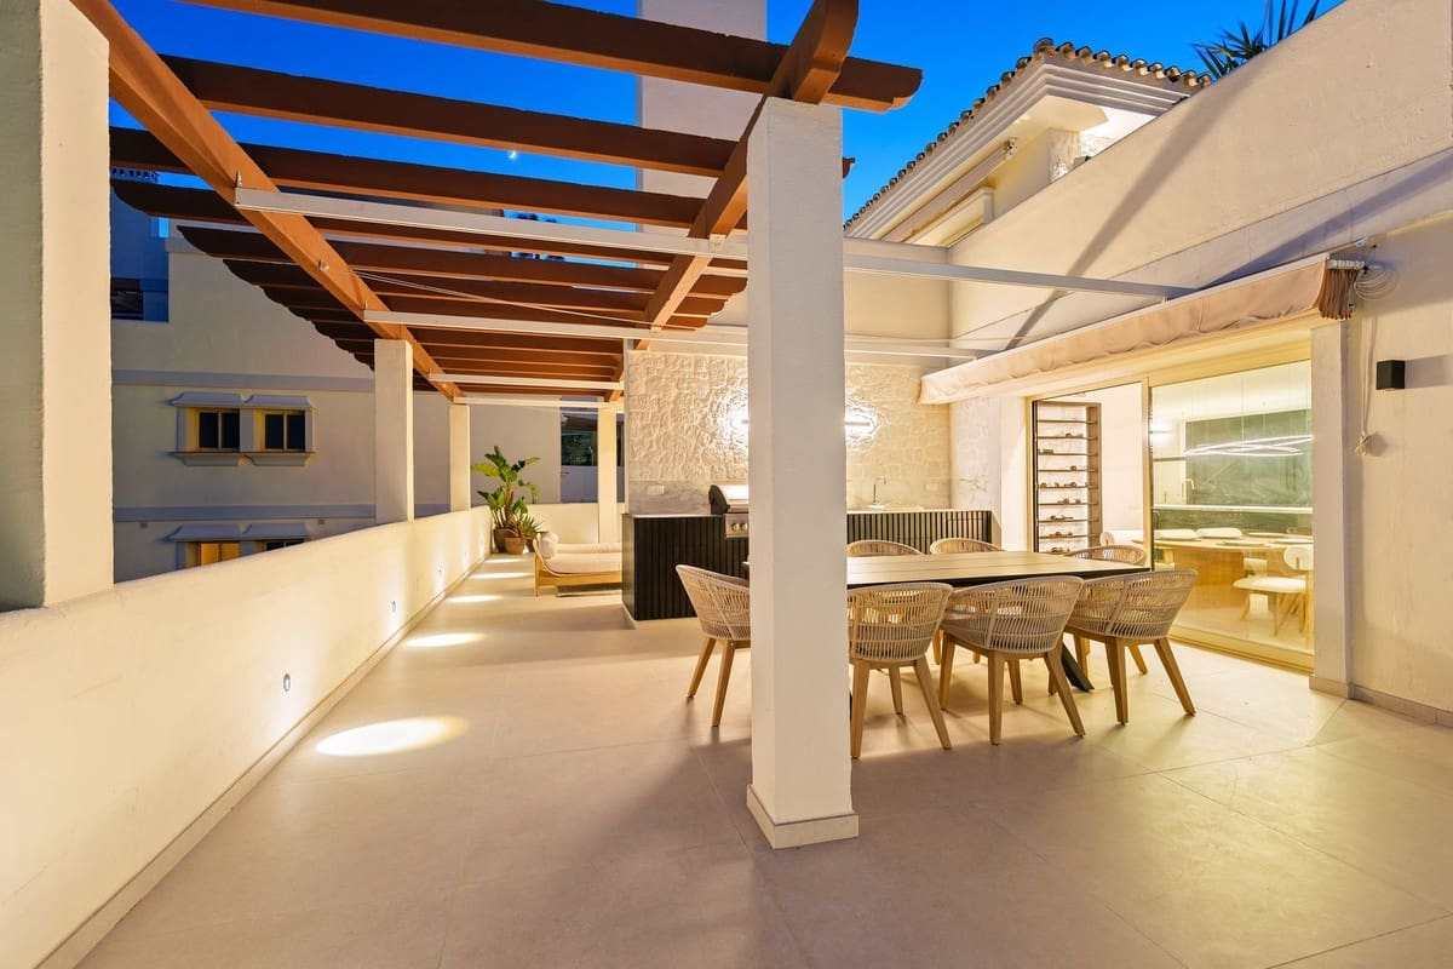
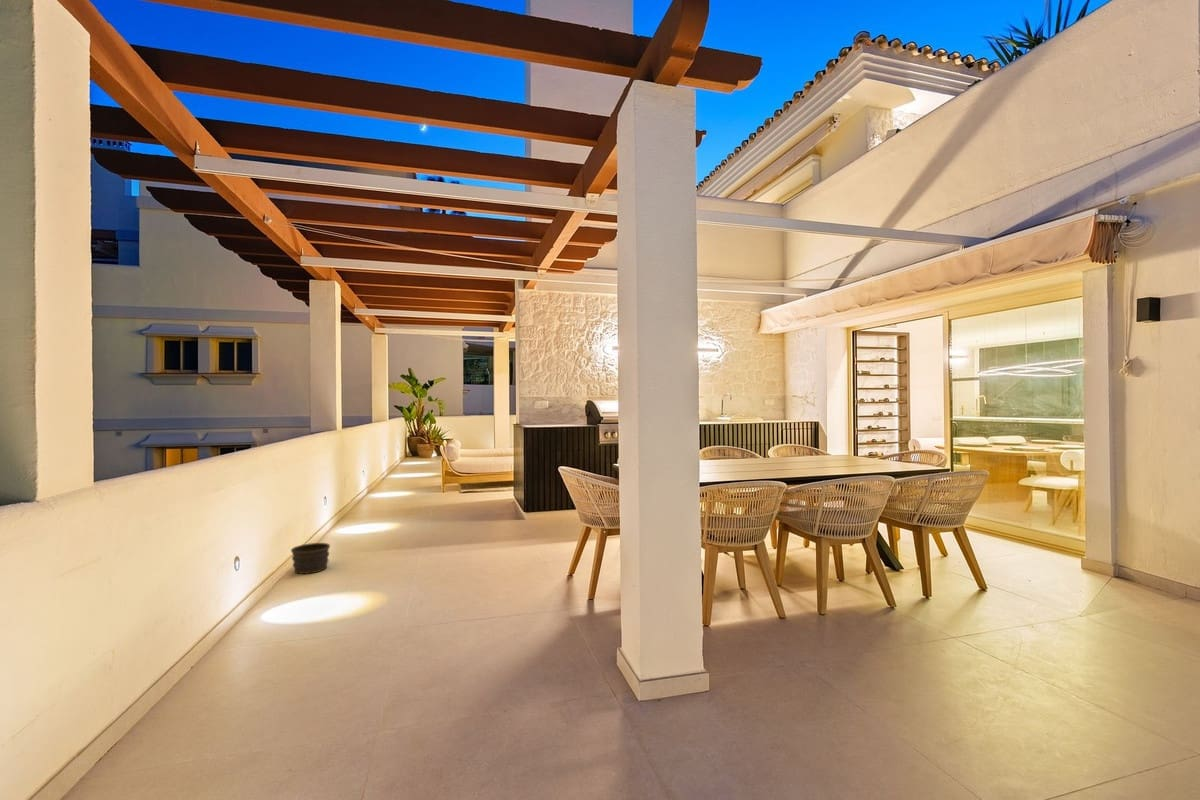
+ planter pot [290,542,331,575]
